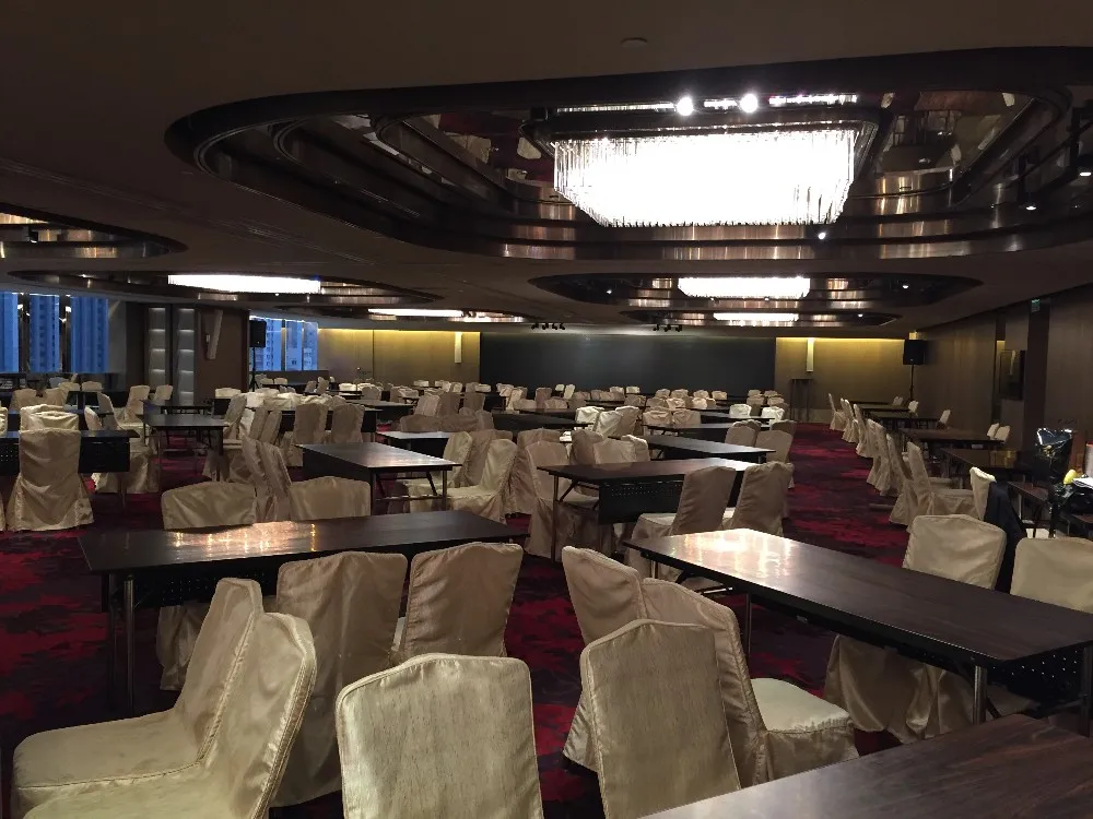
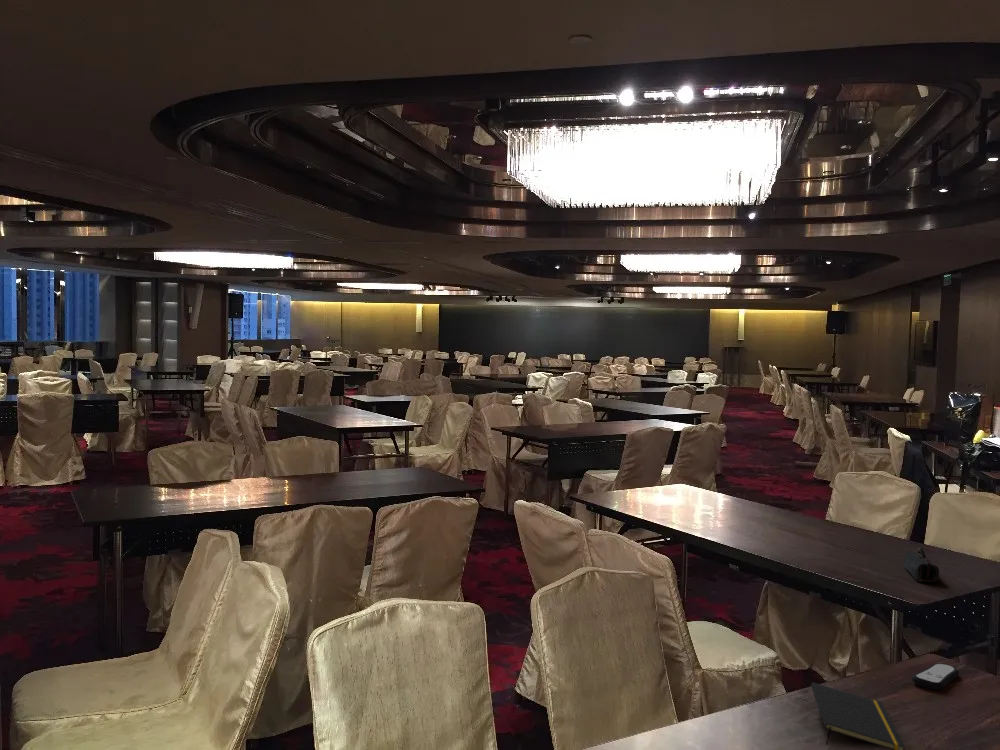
+ pencil case [903,546,940,583]
+ remote control [911,662,960,691]
+ notepad [810,681,906,750]
